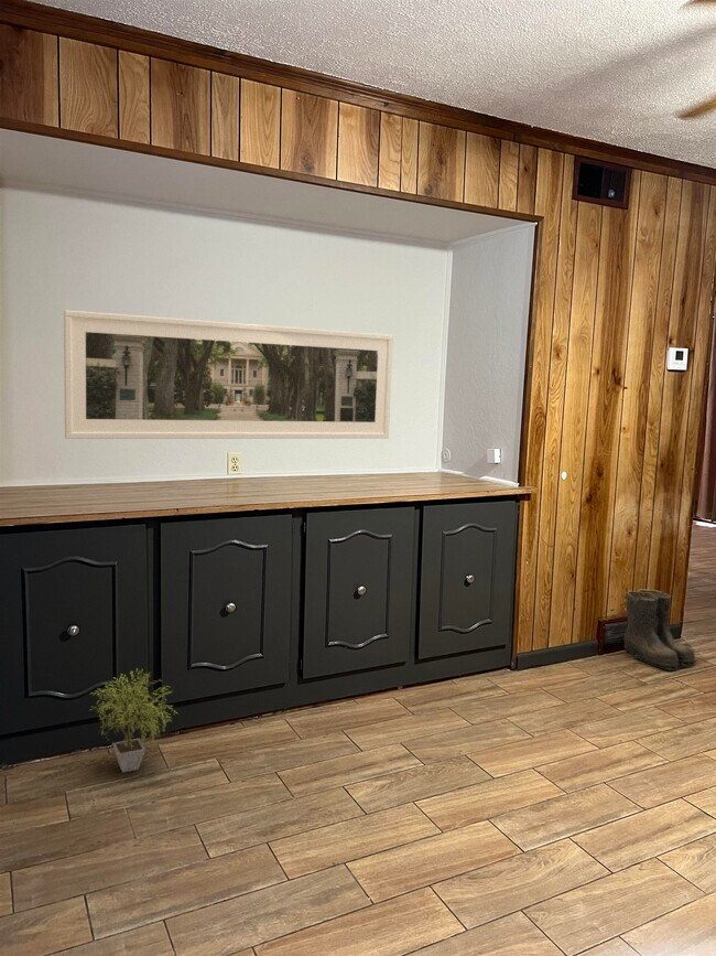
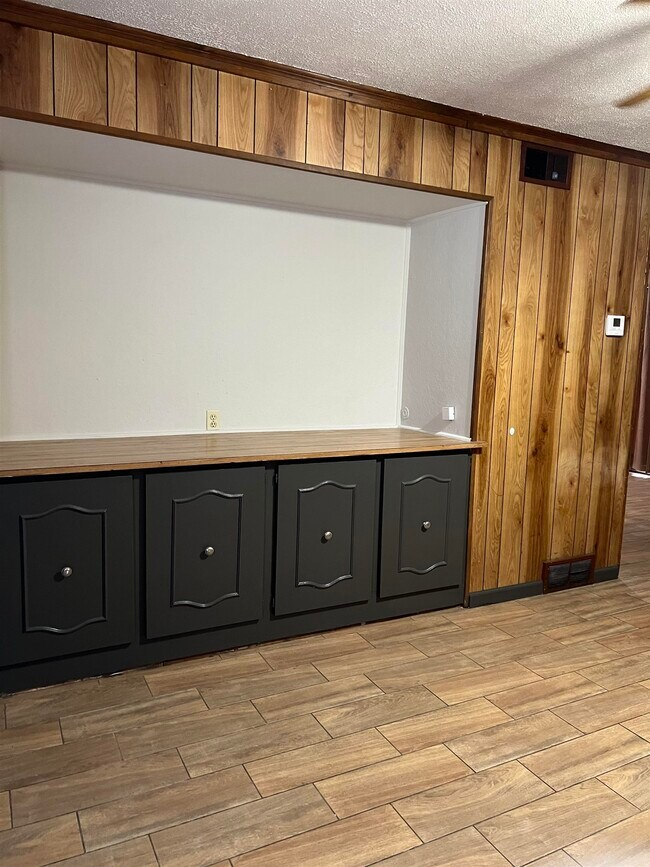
- boots [622,588,699,672]
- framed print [63,309,394,440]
- potted plant [88,667,178,774]
